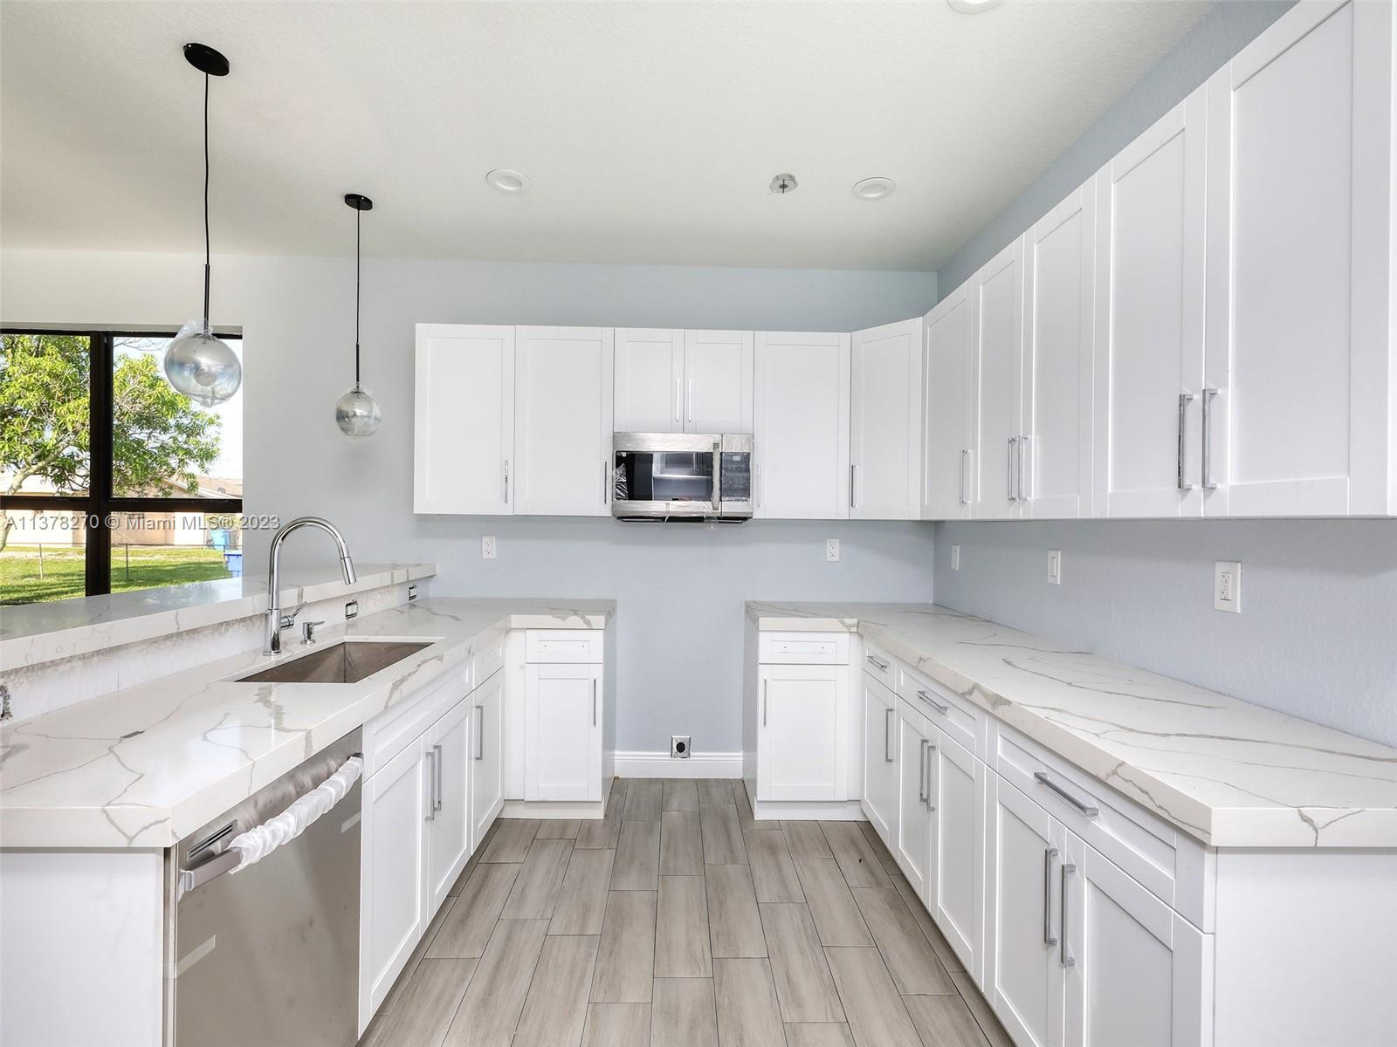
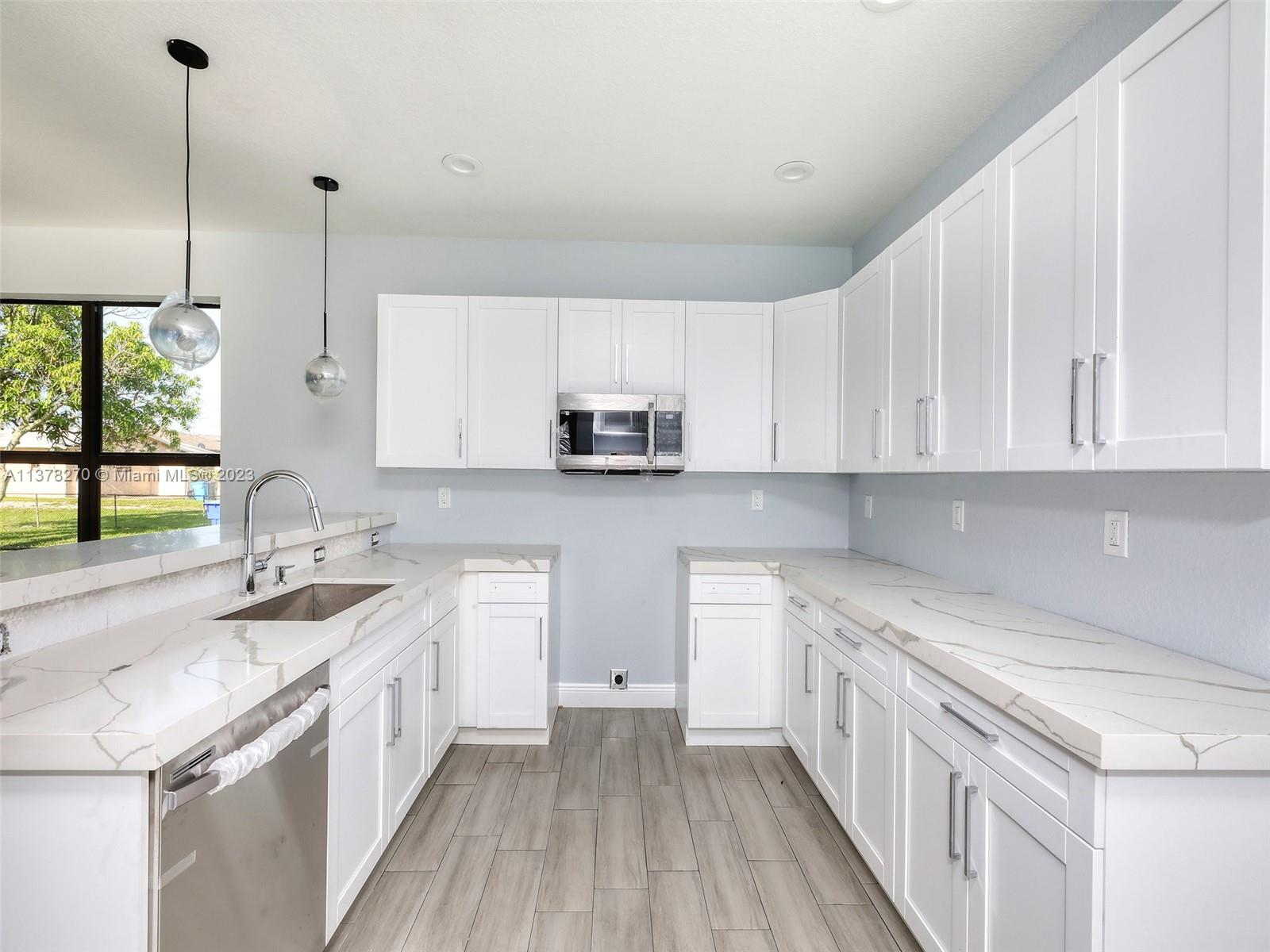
- smoke detector [768,172,799,196]
